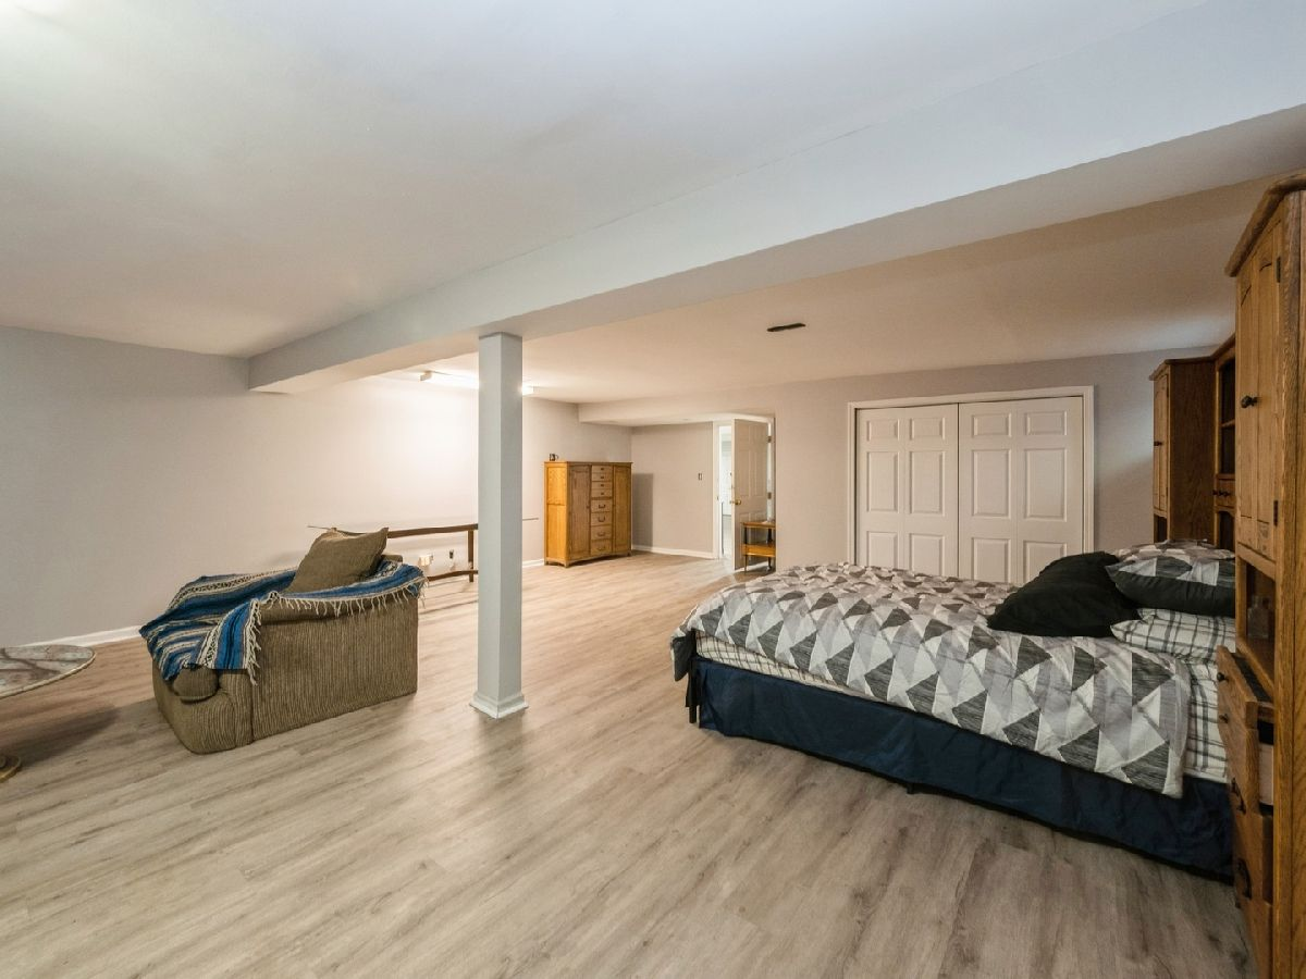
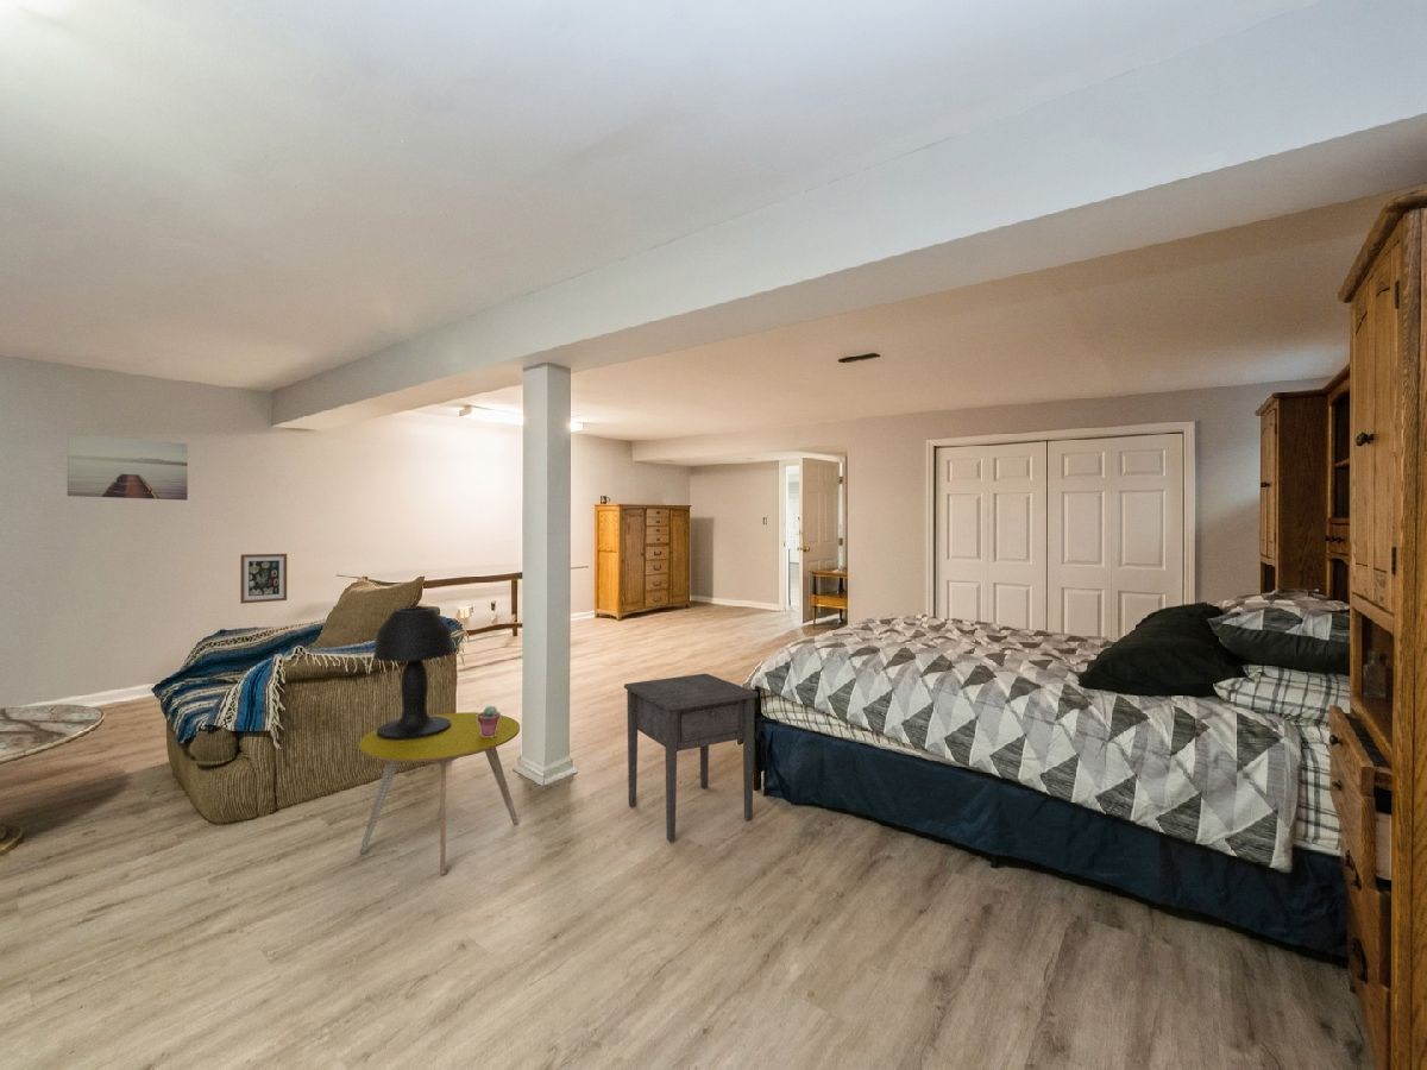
+ wall art [65,432,189,502]
+ side table [358,711,521,876]
+ wall art [239,553,288,605]
+ nightstand [623,673,759,843]
+ table lamp [372,606,455,741]
+ potted succulent [477,705,502,737]
